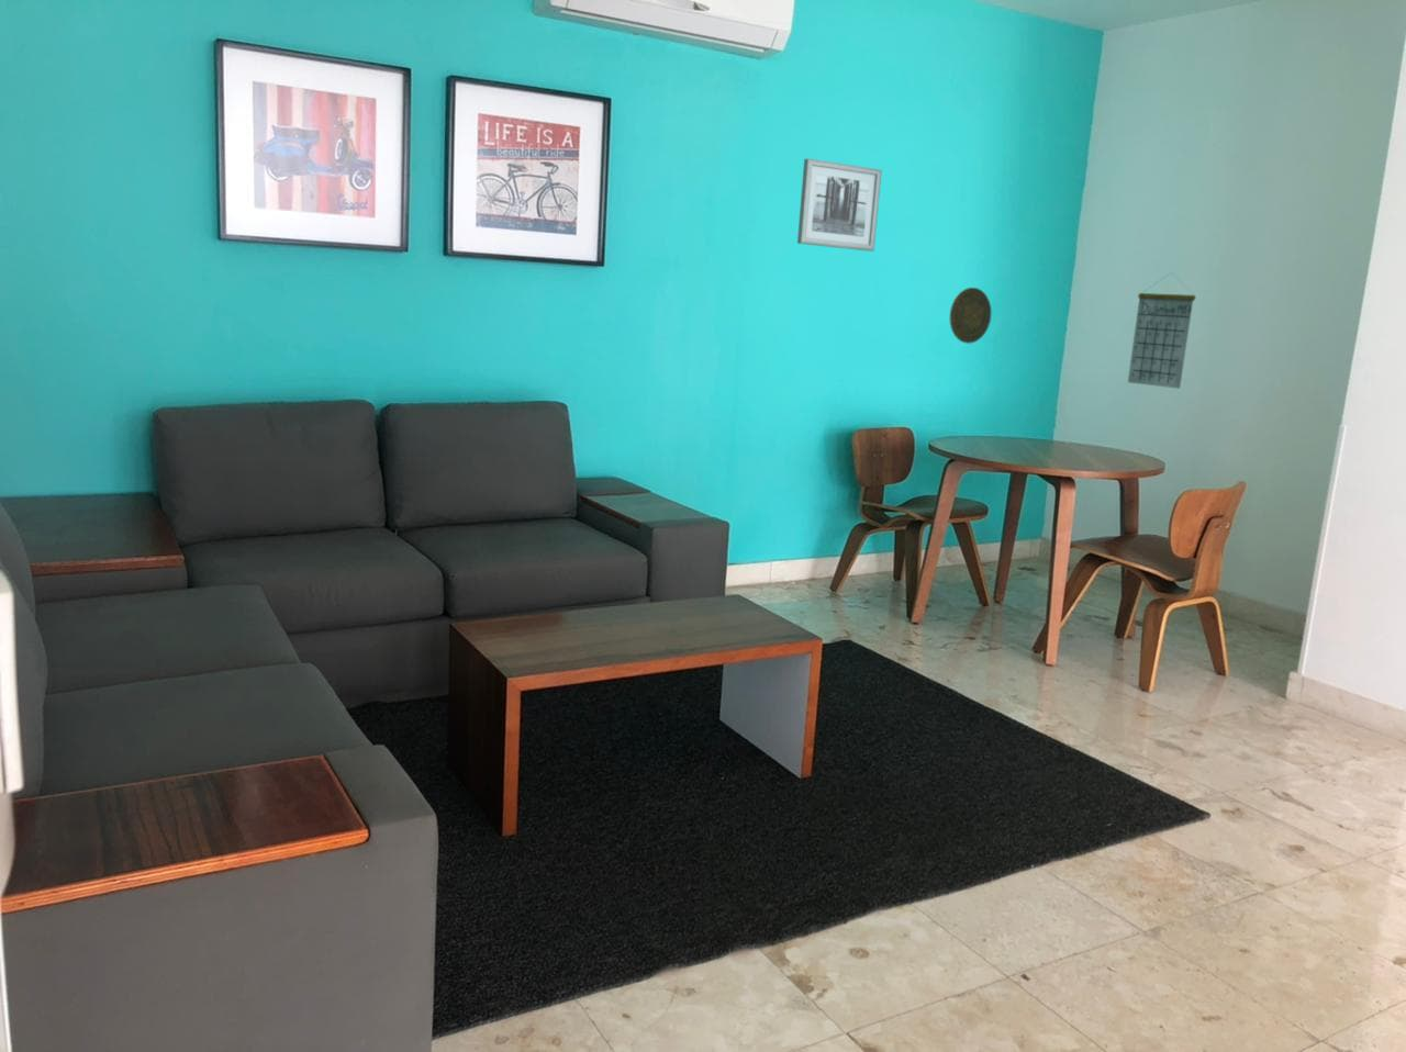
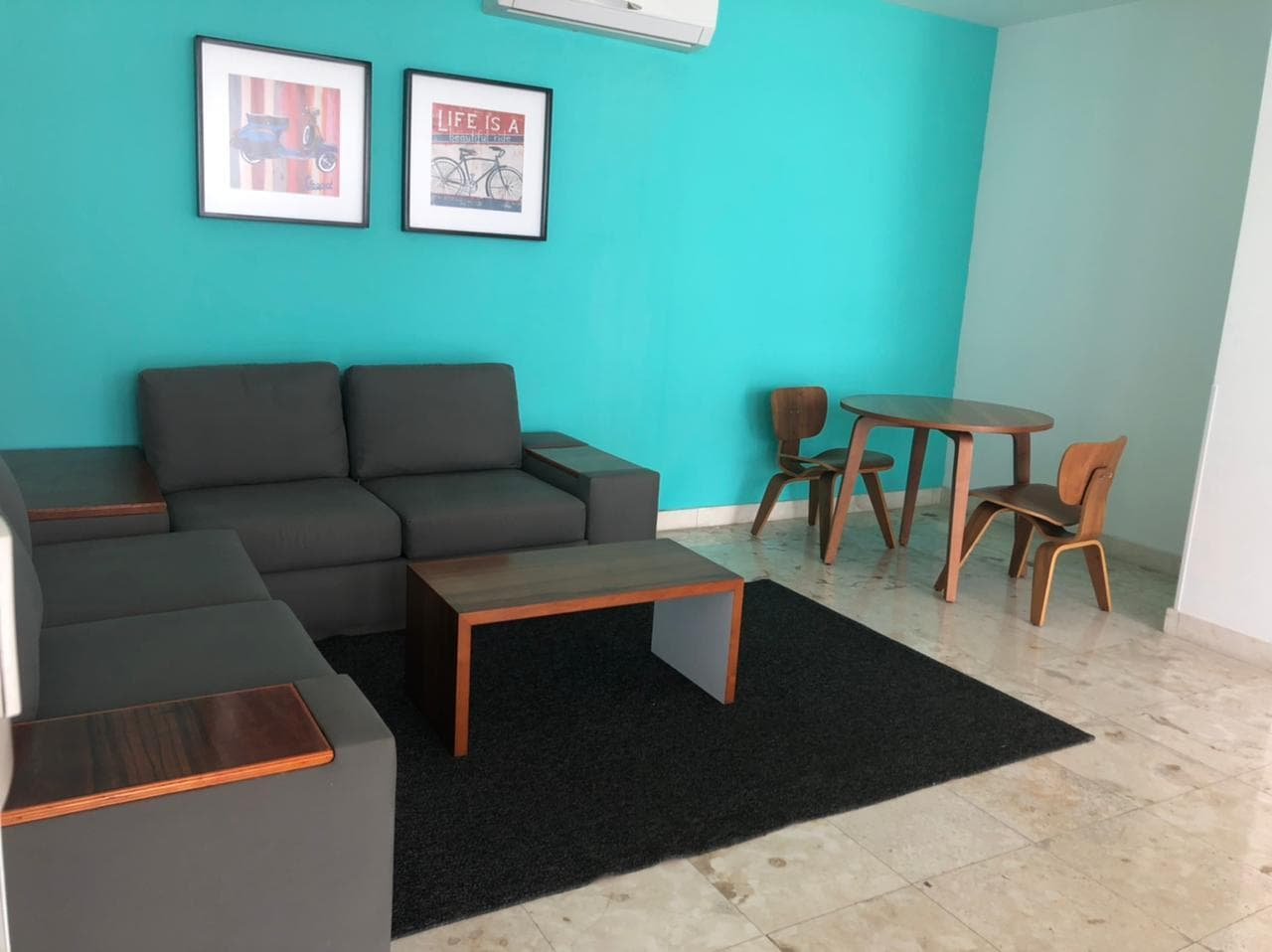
- calendar [1127,271,1196,390]
- wall art [796,157,883,253]
- decorative plate [949,286,991,345]
